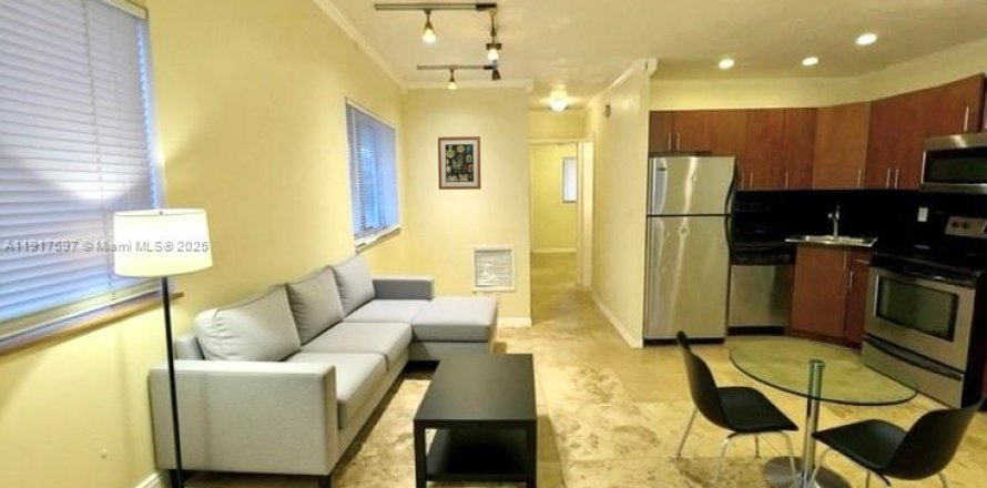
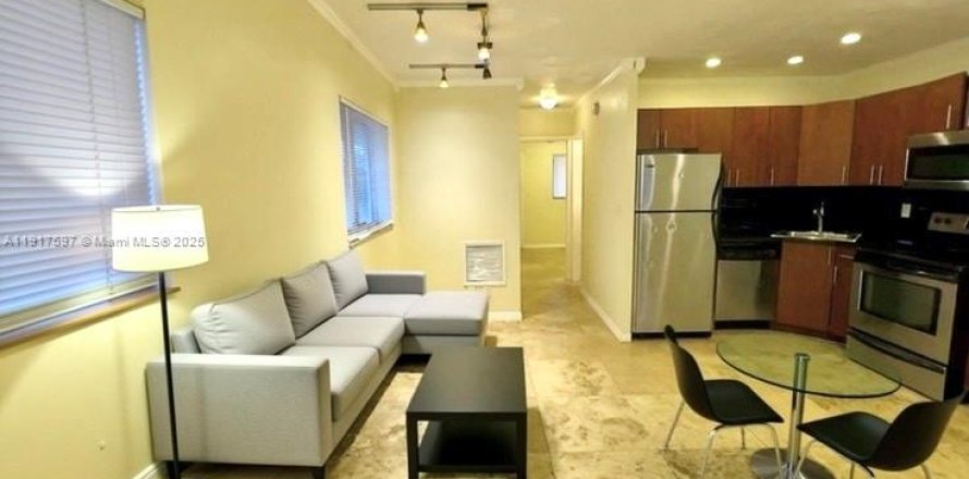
- wall art [437,135,482,191]
